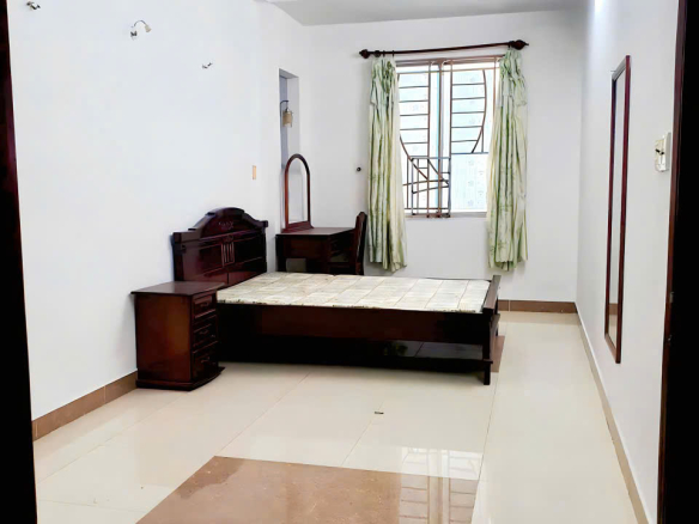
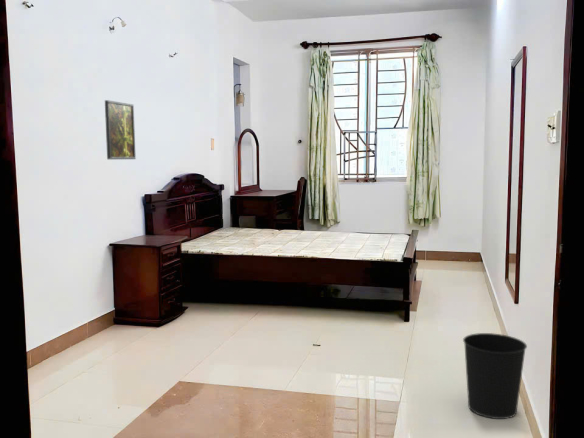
+ wastebasket [462,332,528,420]
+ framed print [104,99,137,160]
